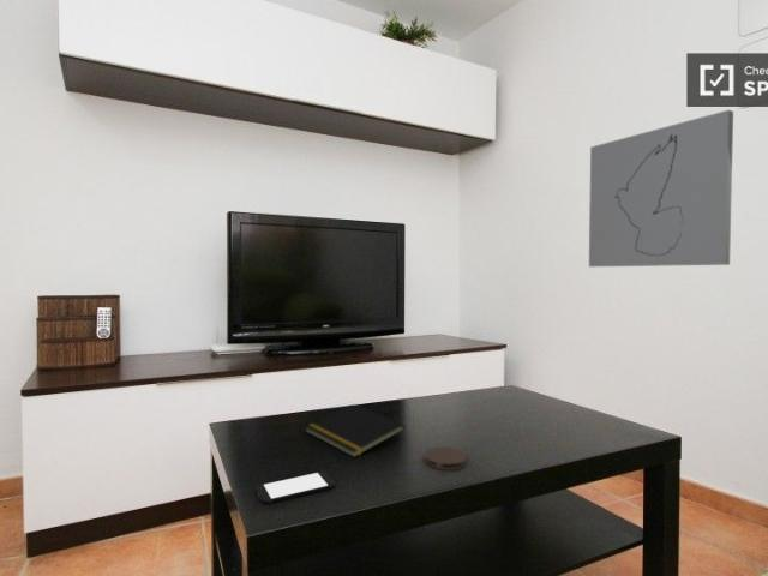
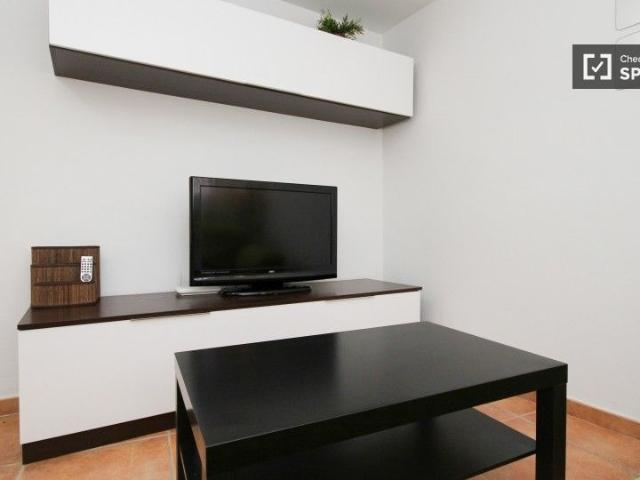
- wall art [588,109,734,268]
- notepad [304,403,407,458]
- coaster [424,445,469,472]
- smartphone [254,470,337,505]
